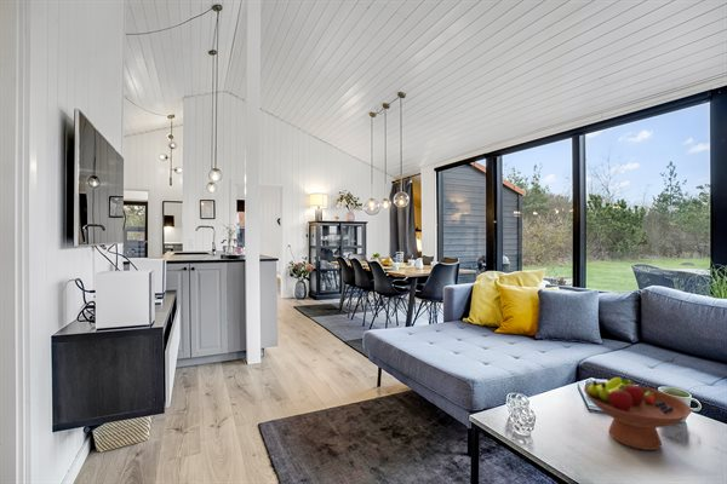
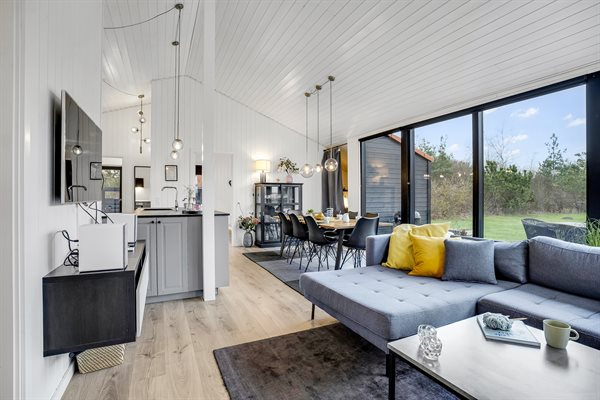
- fruit bowl [583,376,693,451]
